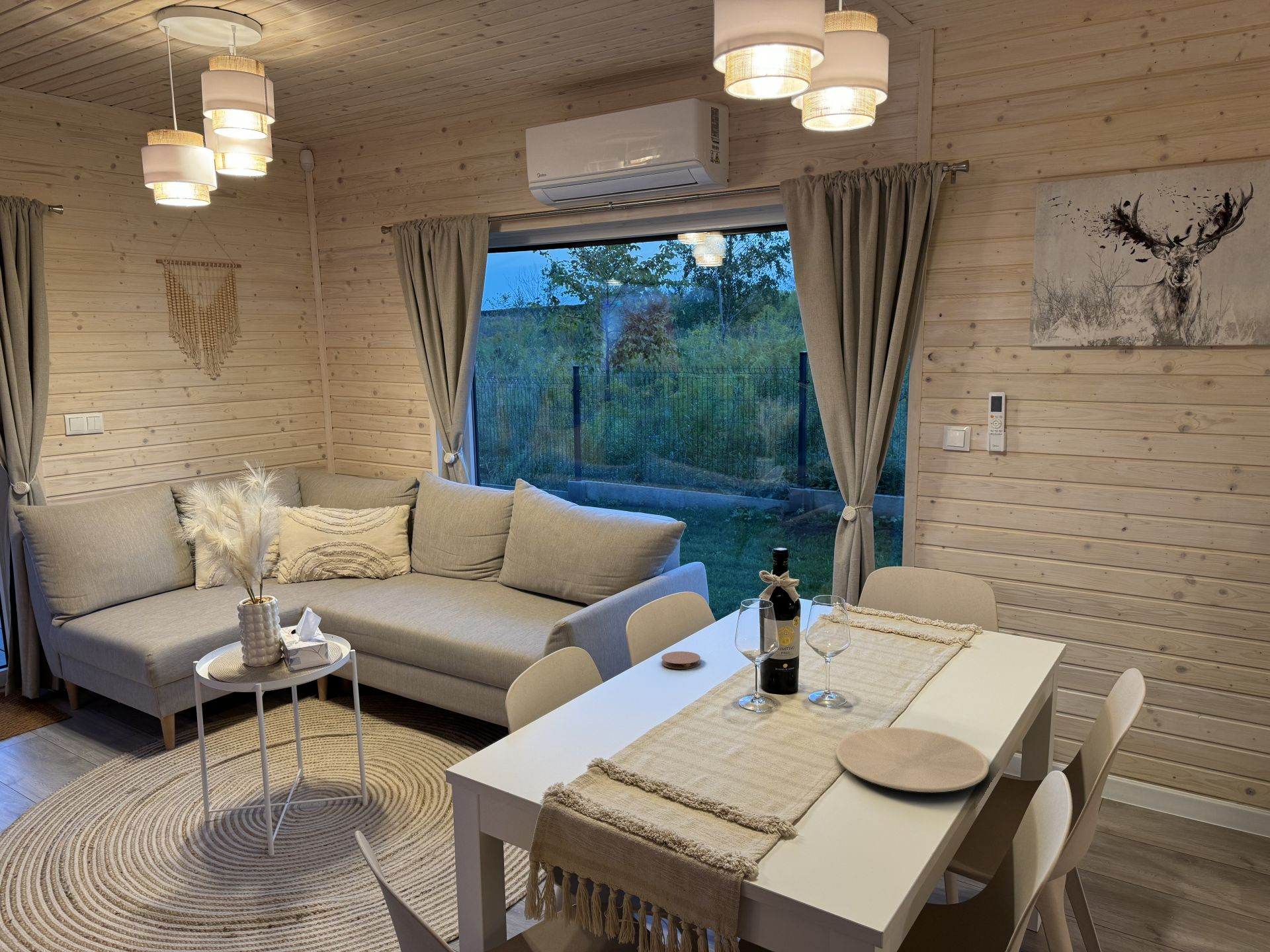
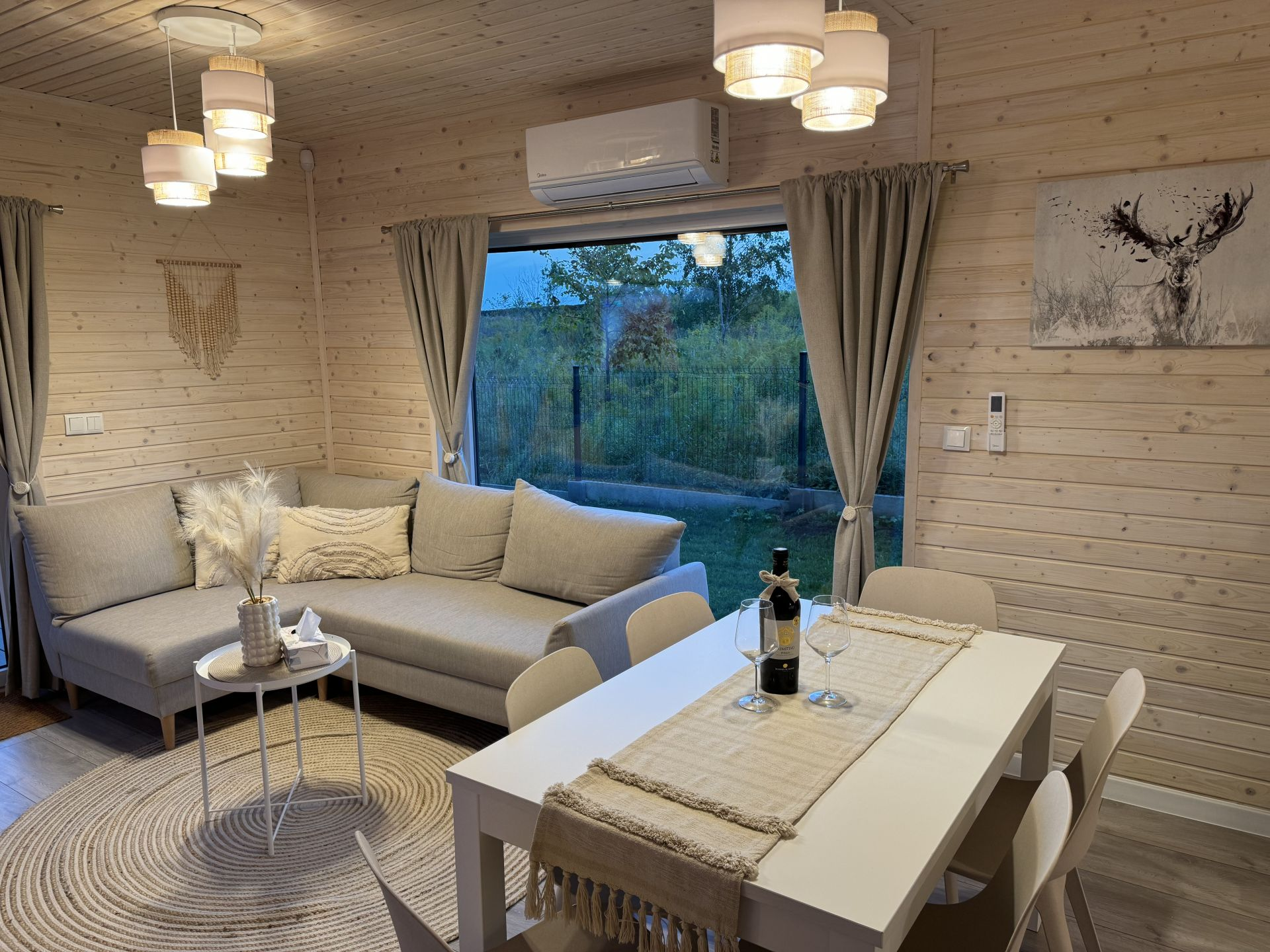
- coaster [661,651,701,670]
- plate [835,727,990,793]
